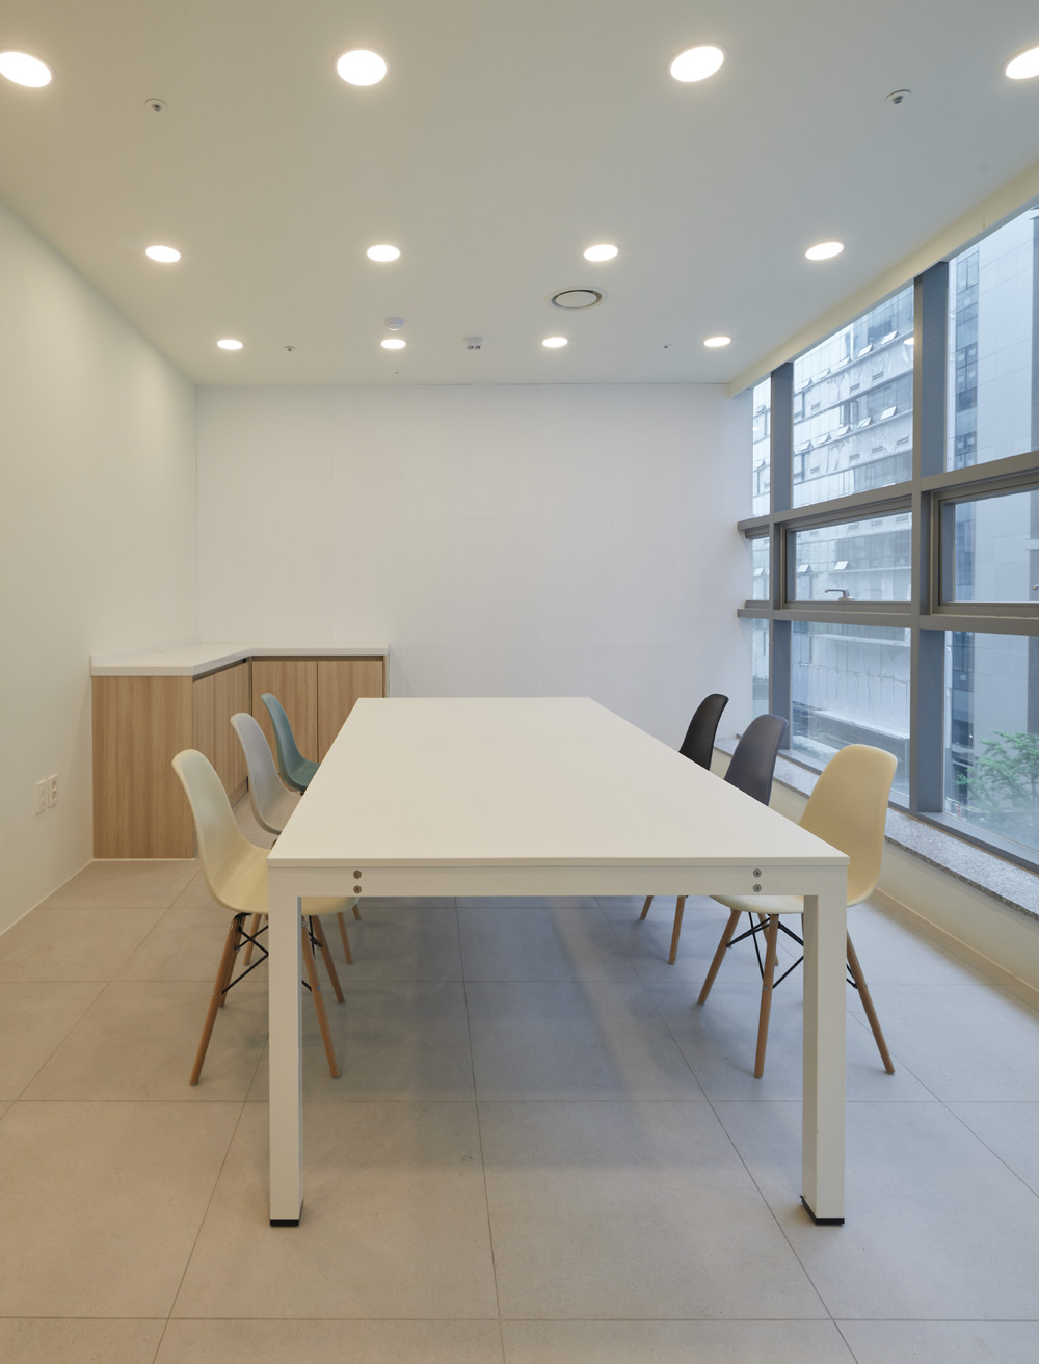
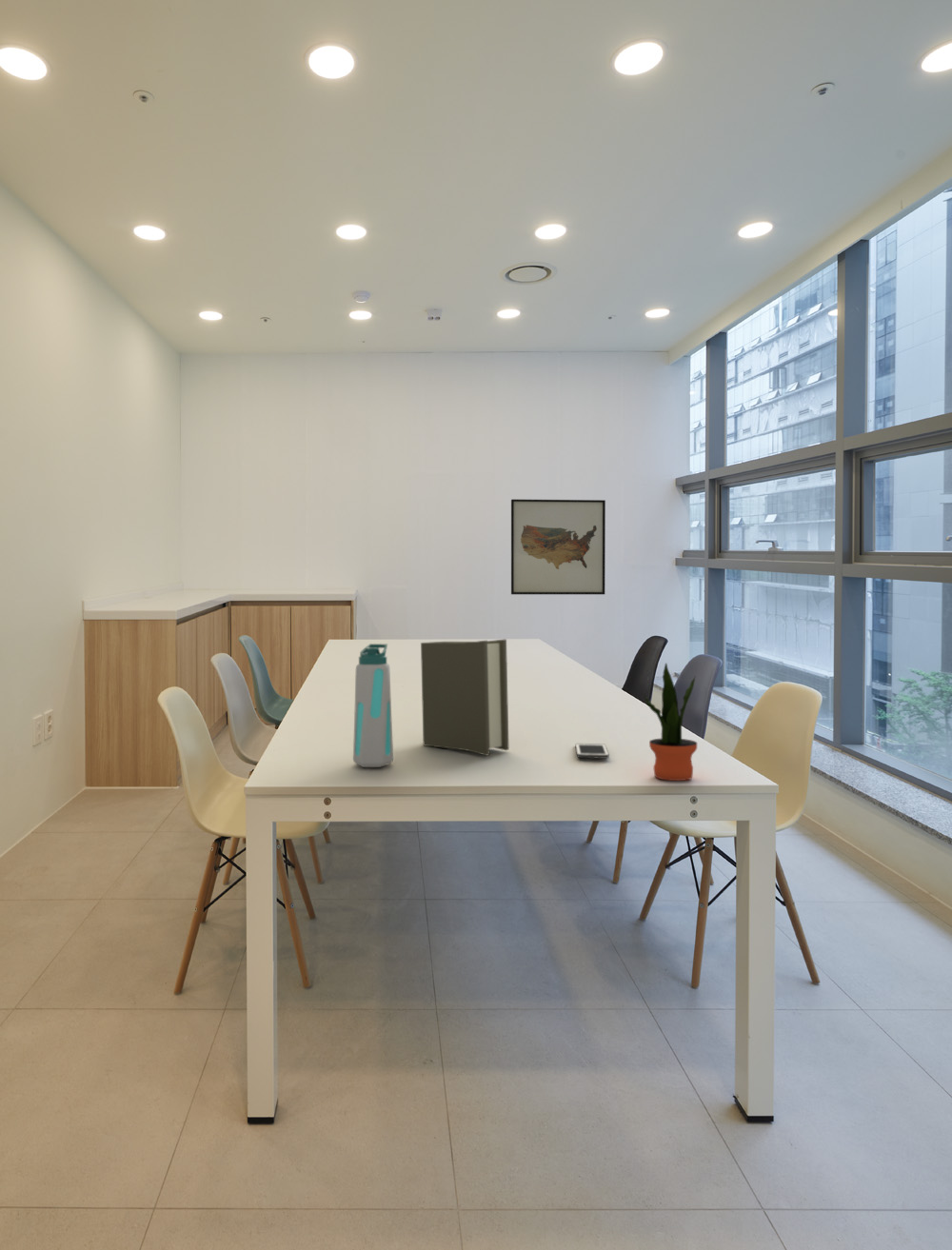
+ water bottle [352,643,394,768]
+ wall art [510,498,606,595]
+ cell phone [575,743,610,760]
+ book [420,638,510,757]
+ potted plant [643,662,698,782]
